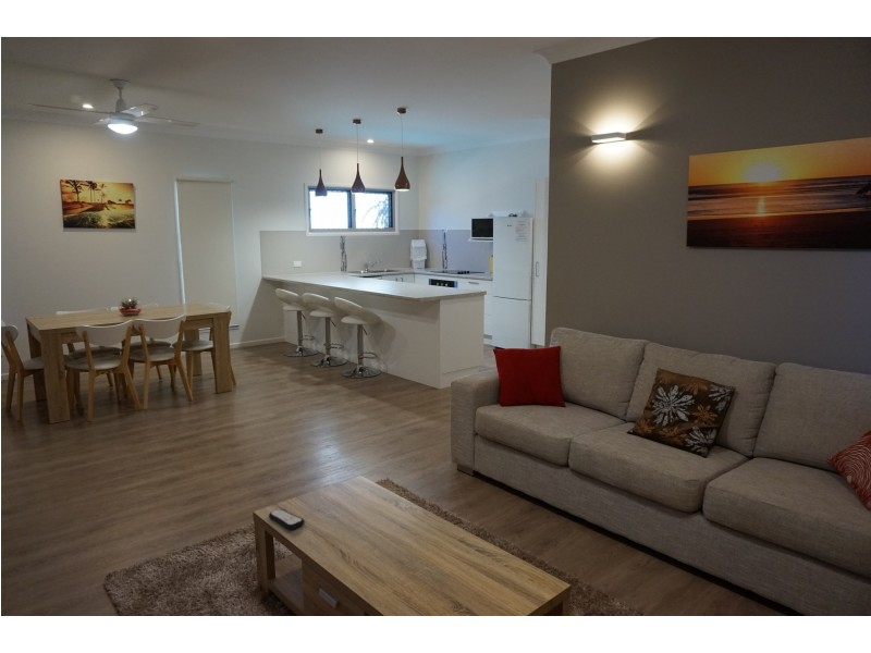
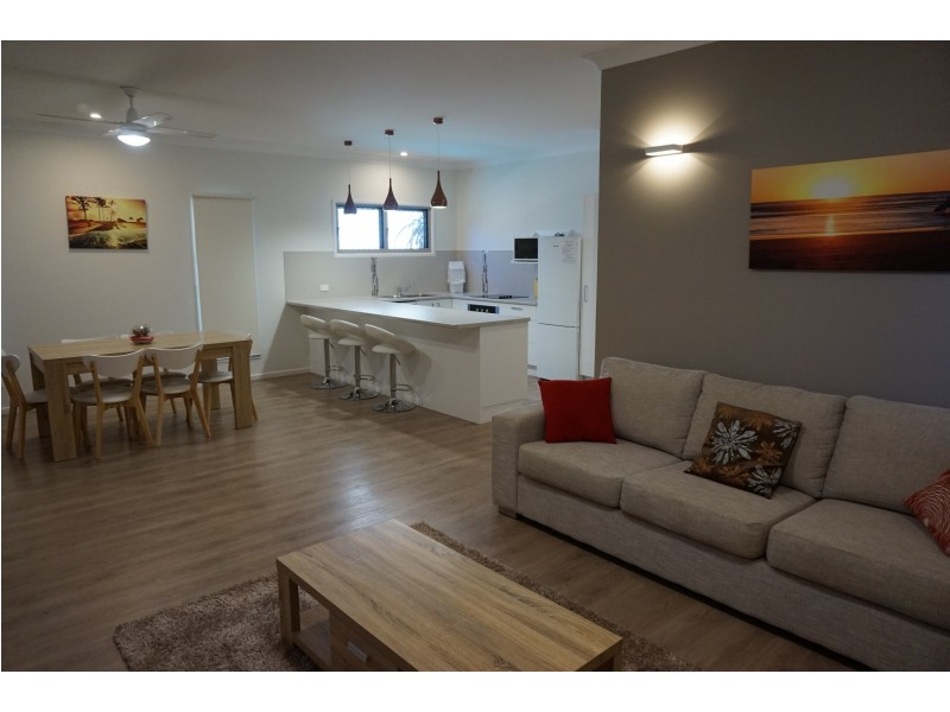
- remote control [268,508,305,531]
